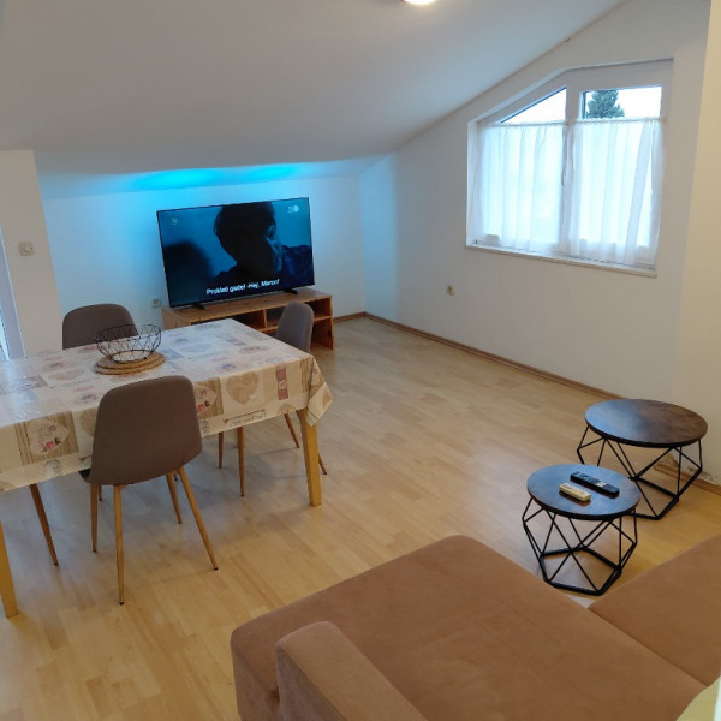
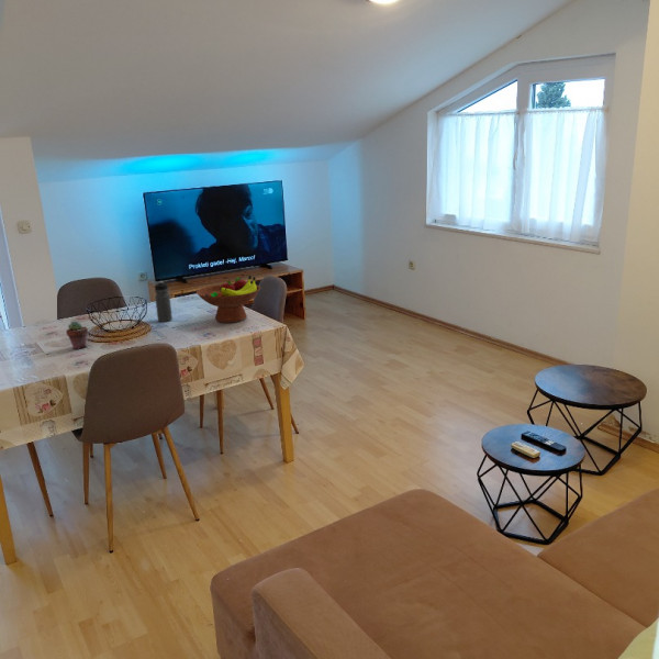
+ fruit bowl [196,275,261,324]
+ water bottle [154,280,174,323]
+ potted succulent [65,321,89,350]
